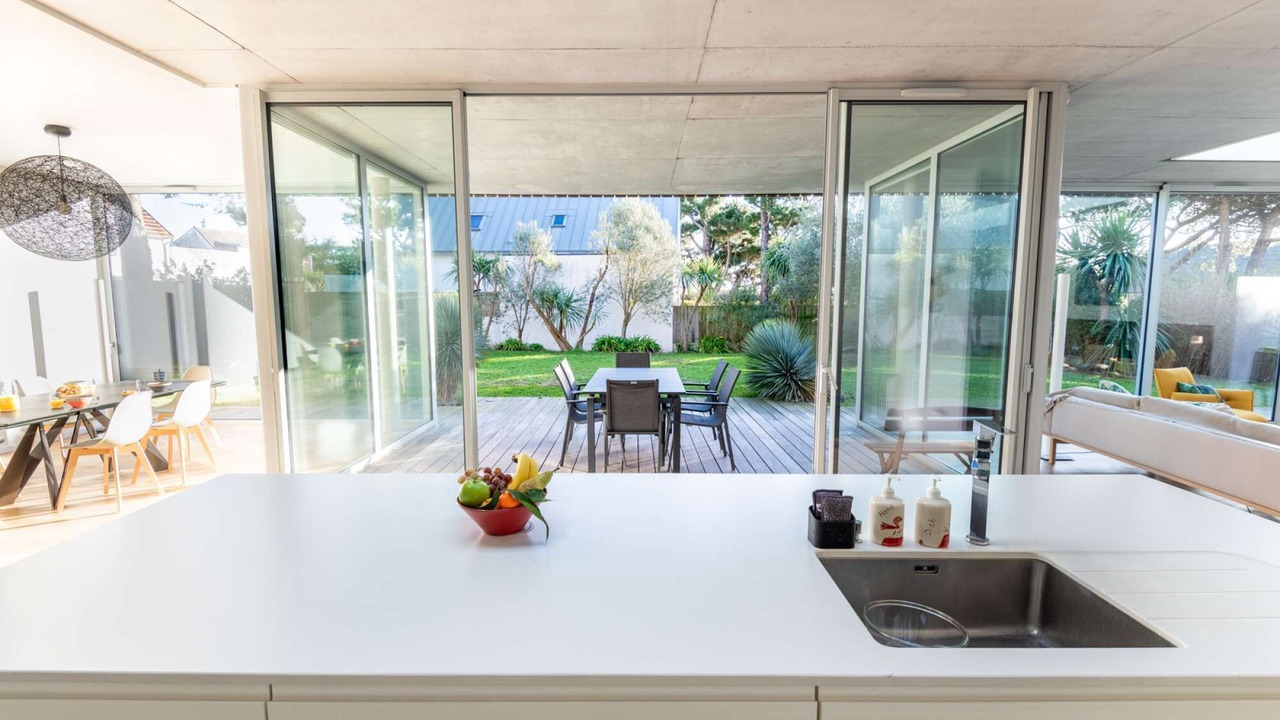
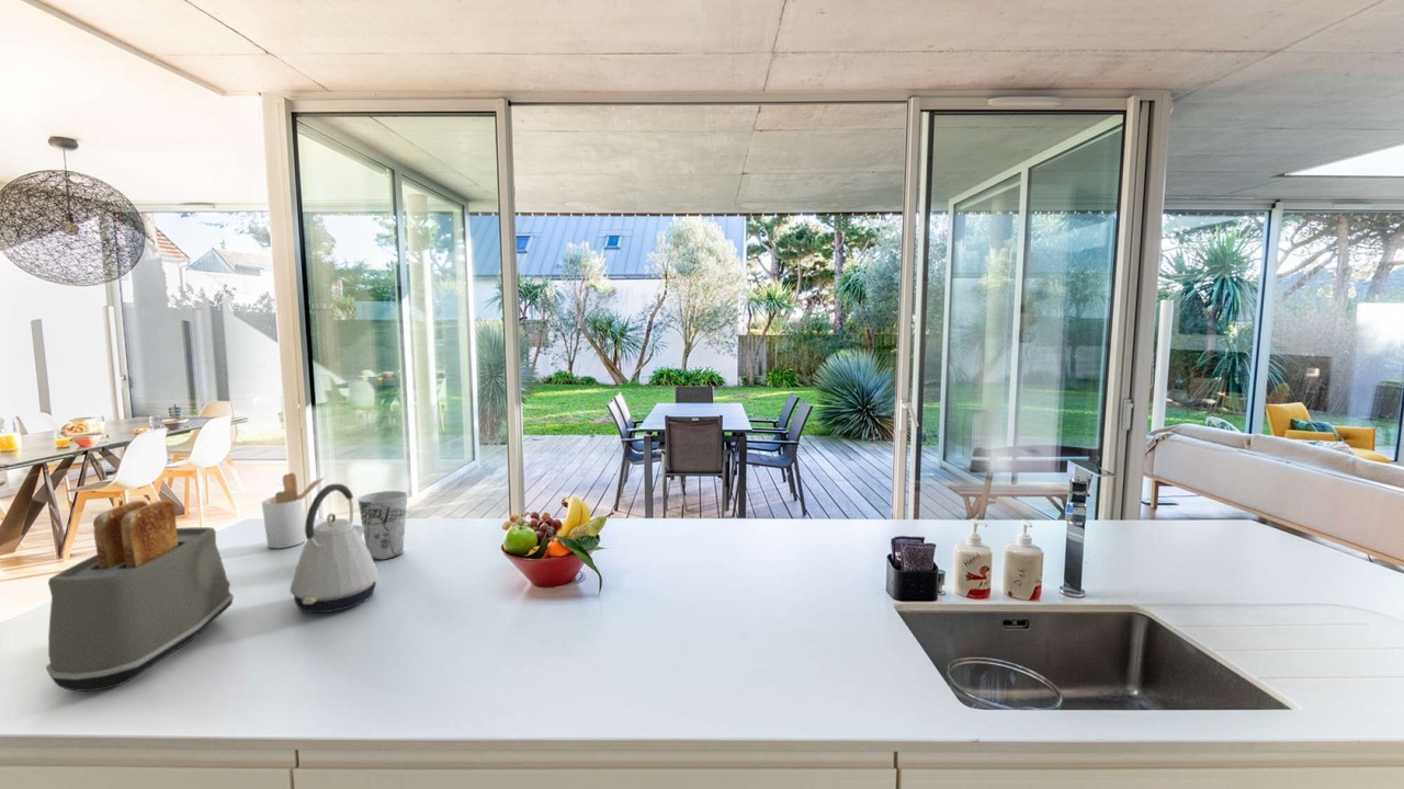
+ kettle [290,483,380,614]
+ toaster [45,499,235,693]
+ cup [356,490,408,561]
+ utensil holder [260,471,328,549]
